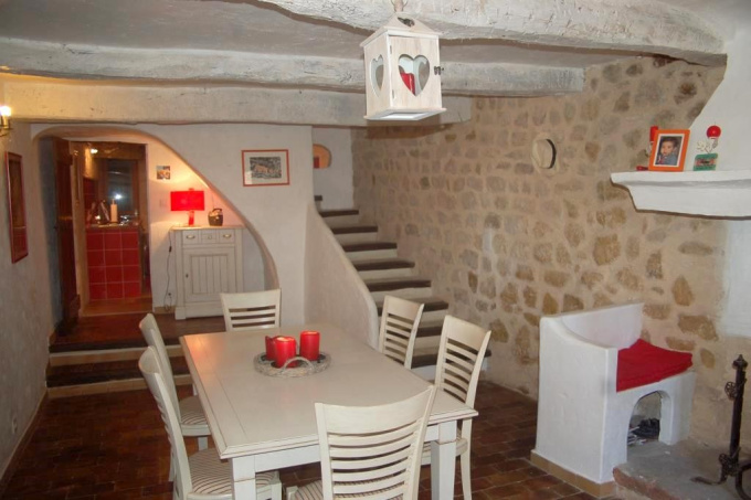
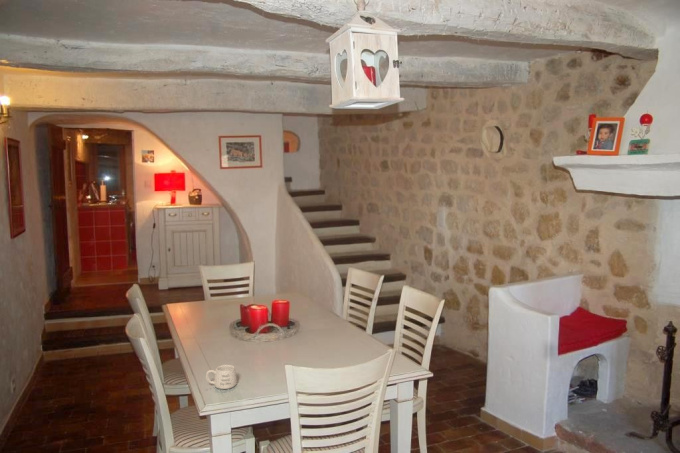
+ mug [205,364,238,390]
